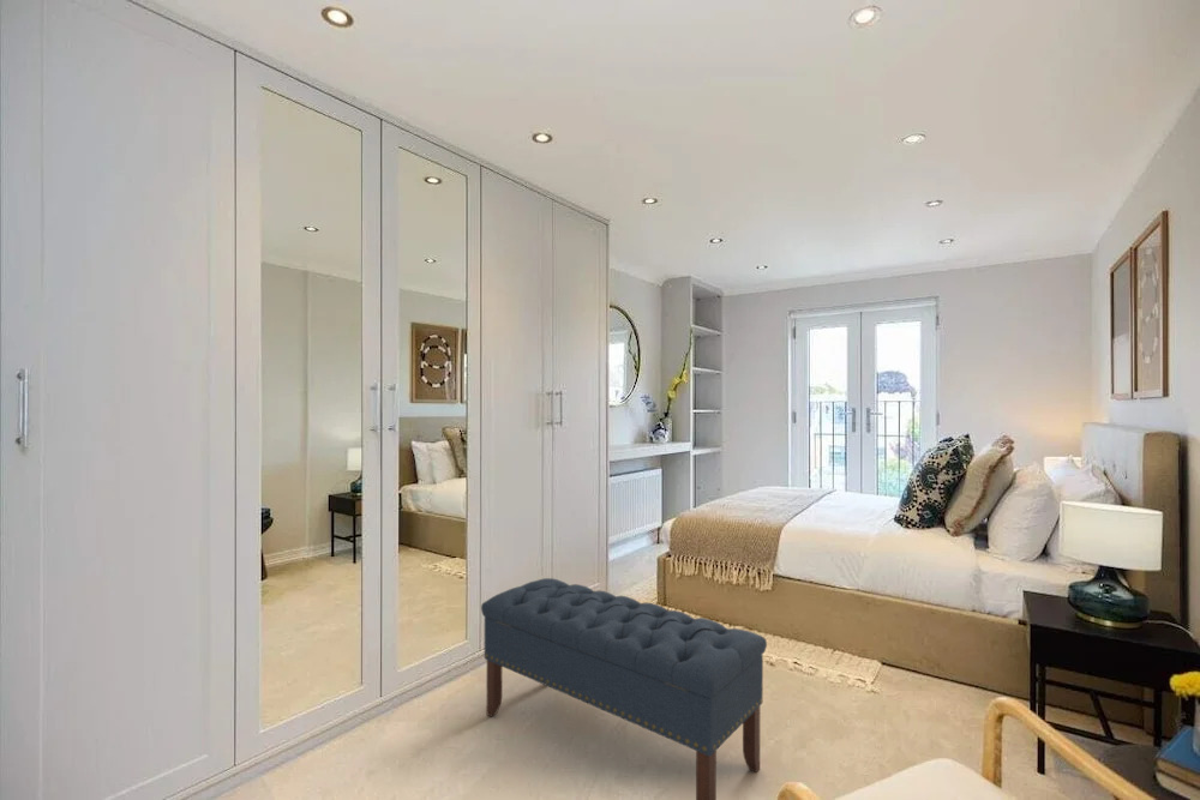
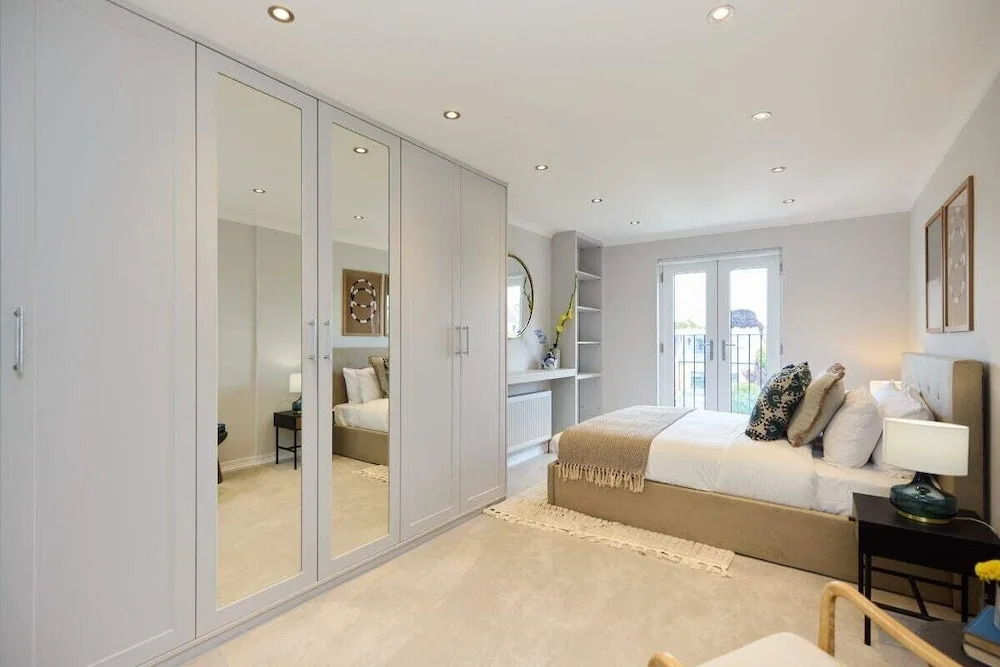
- bench [480,577,768,800]
